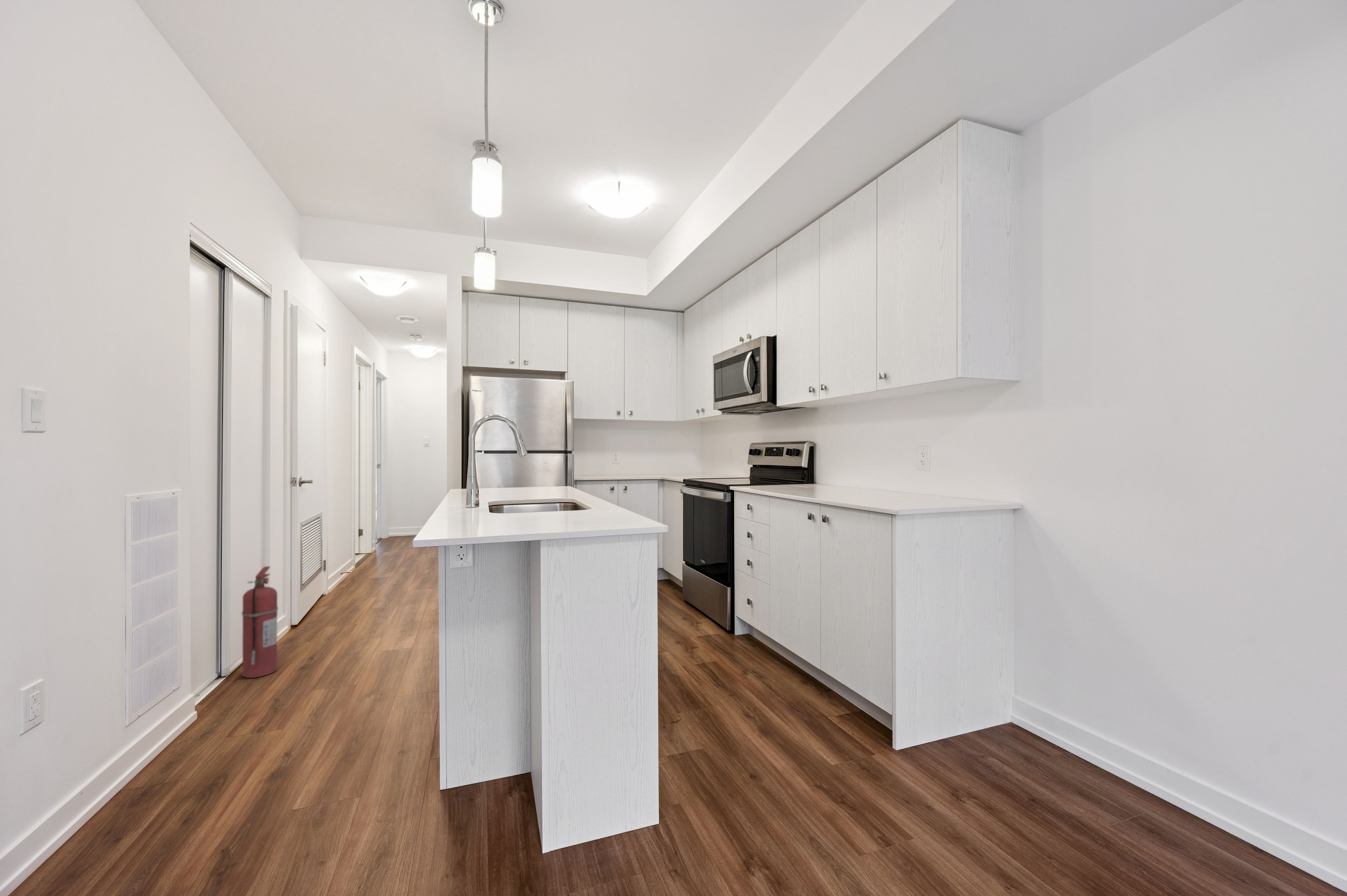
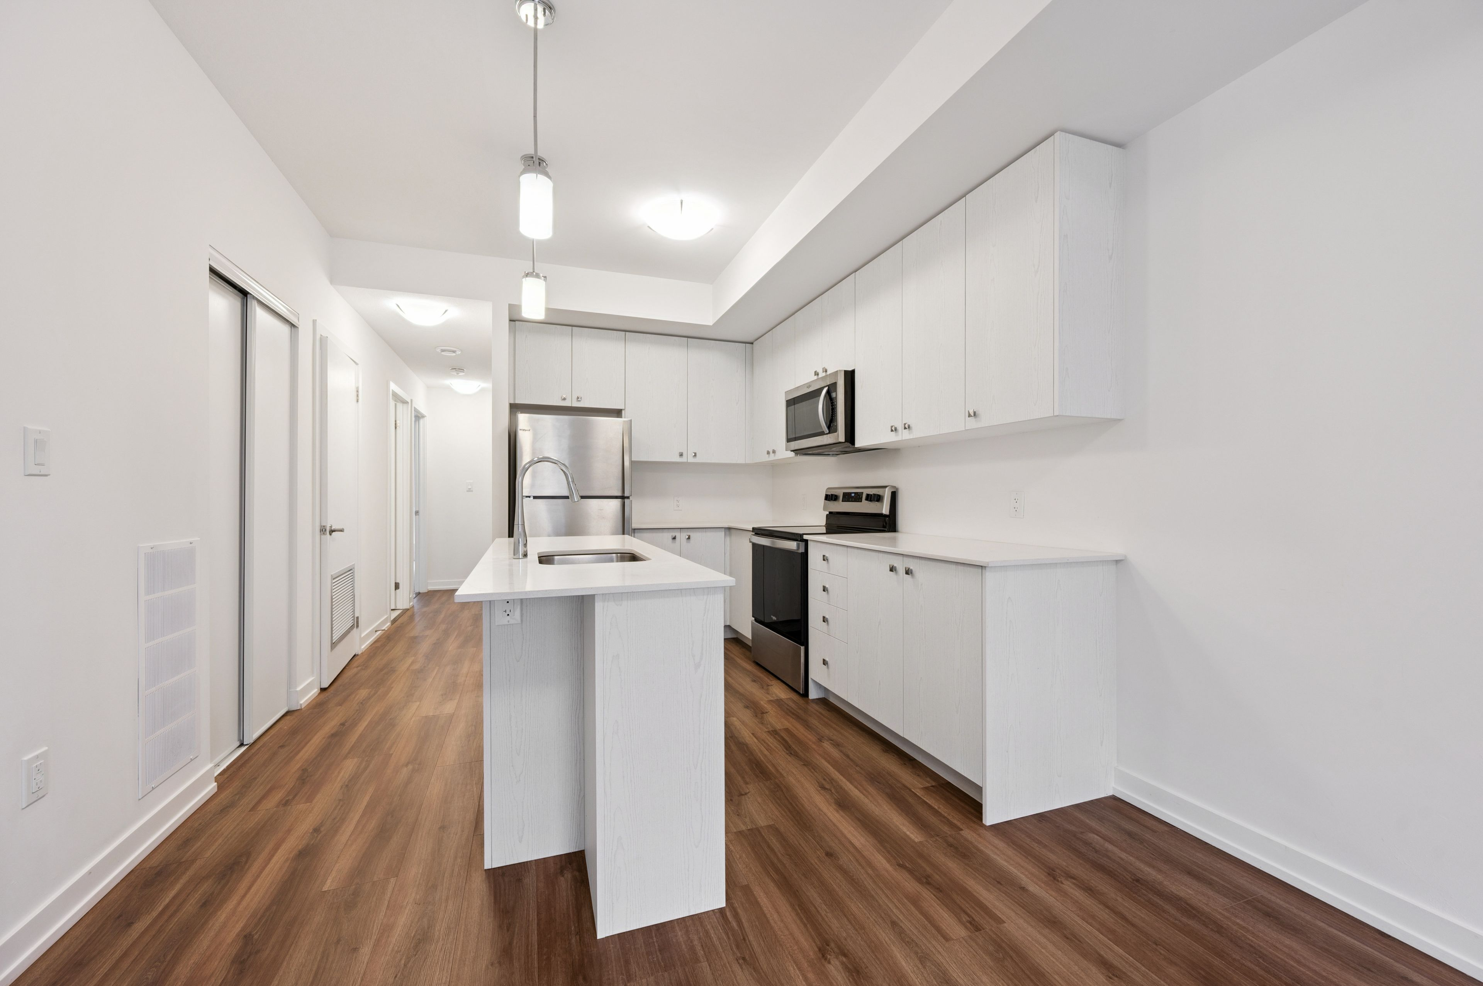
- fire extinguisher [241,566,279,678]
